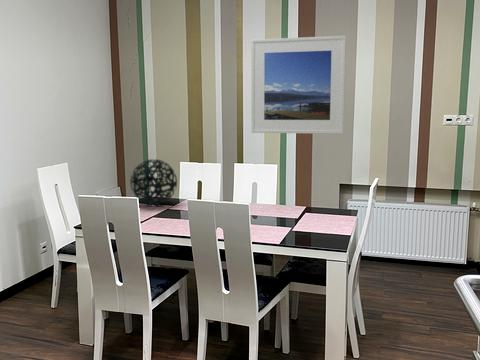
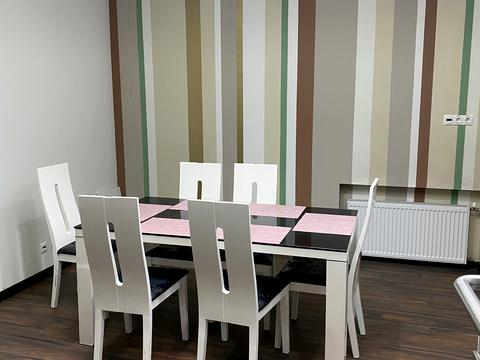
- decorative orb [129,158,178,206]
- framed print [250,35,347,135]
